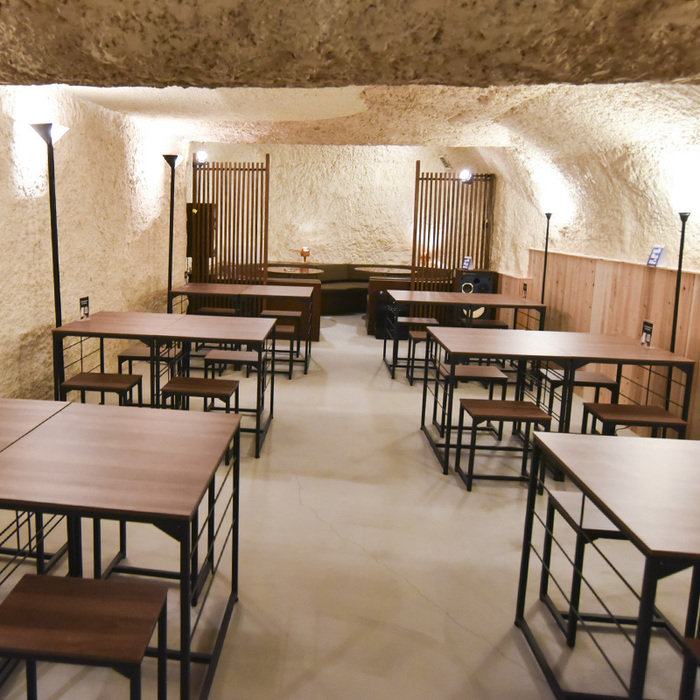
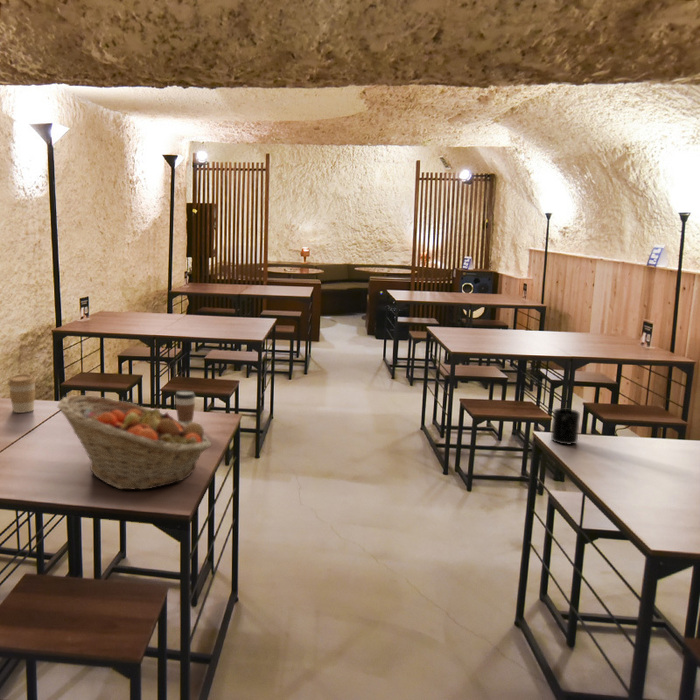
+ coffee cup [7,373,37,414]
+ coffee cup [174,390,197,425]
+ mug [550,407,581,446]
+ fruit basket [57,394,212,491]
